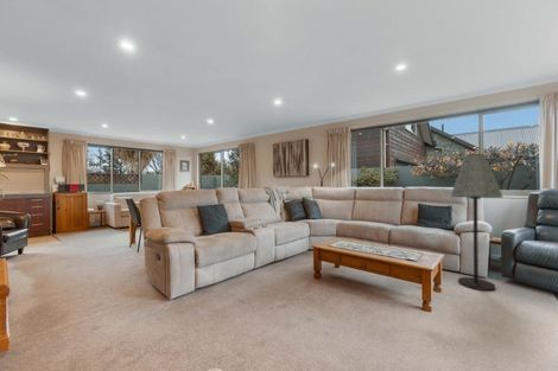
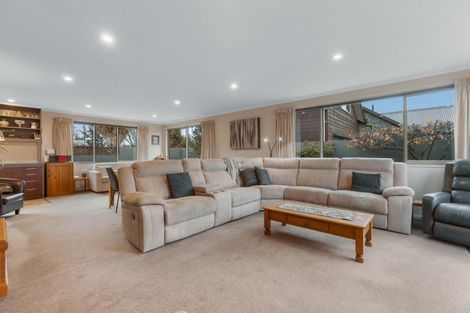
- floor lamp [449,153,503,292]
